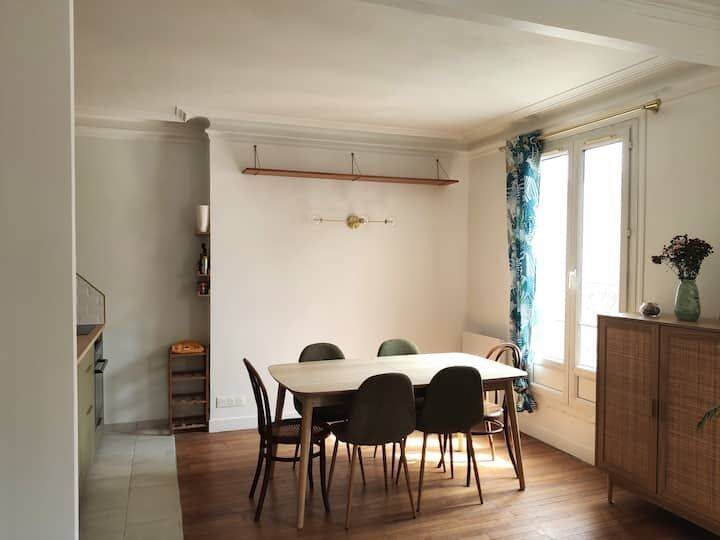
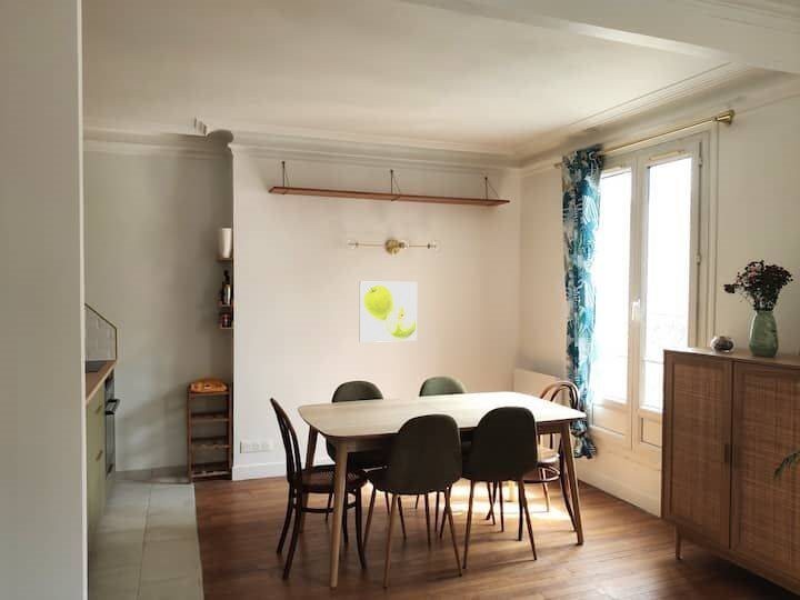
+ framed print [358,281,418,343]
